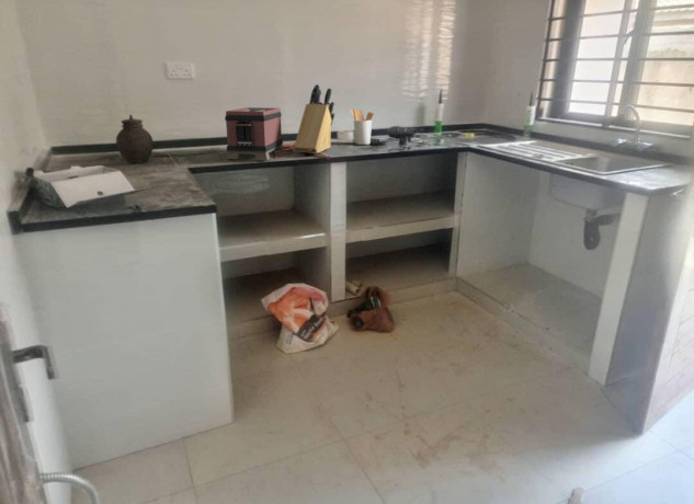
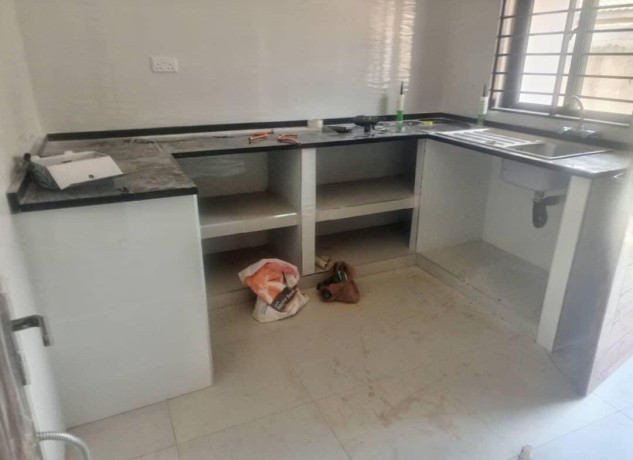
- toaster [224,106,285,161]
- utensil holder [349,108,375,146]
- jar [115,114,155,164]
- knife block [293,83,335,154]
